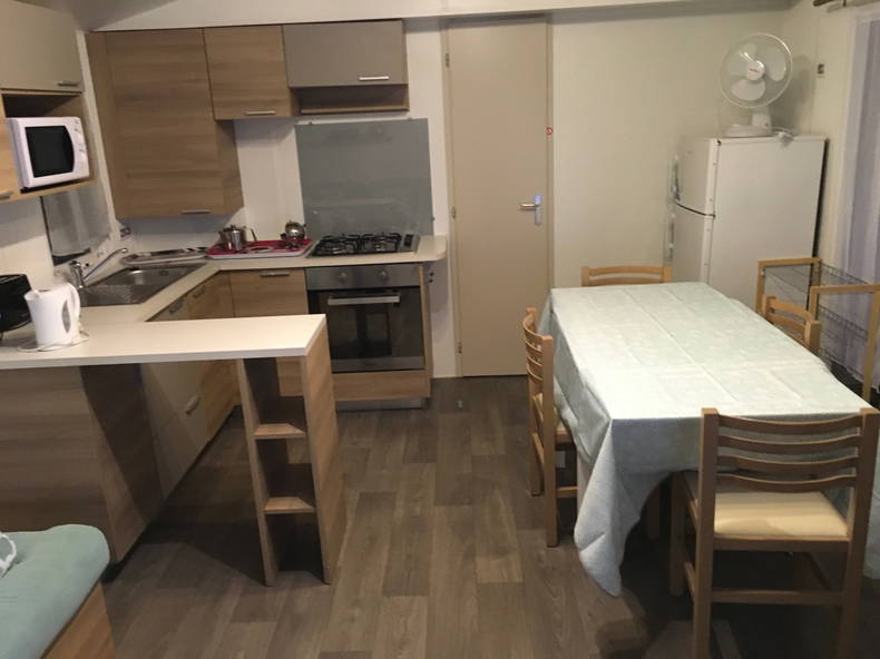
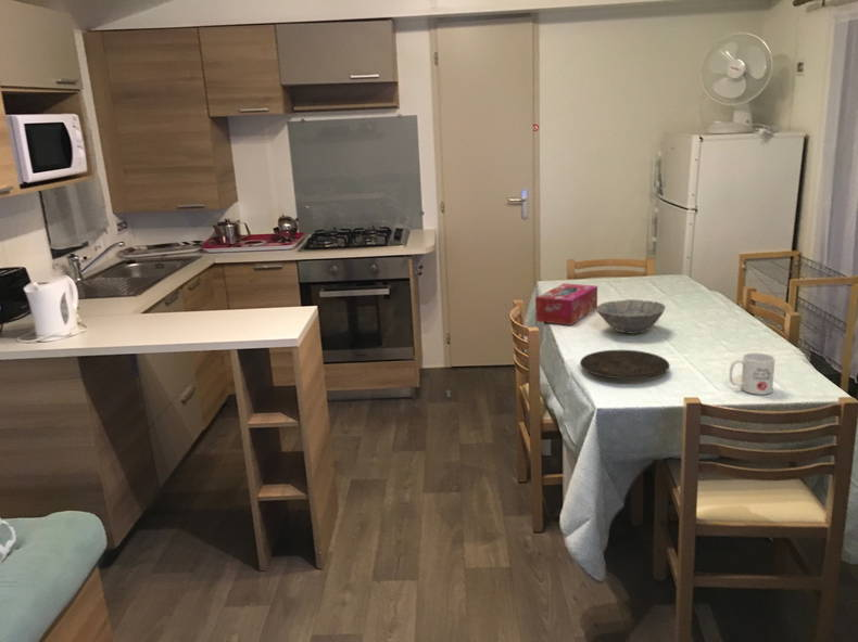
+ tissue box [534,282,598,326]
+ bowl [595,298,667,335]
+ plate [579,349,671,380]
+ mug [729,351,775,396]
